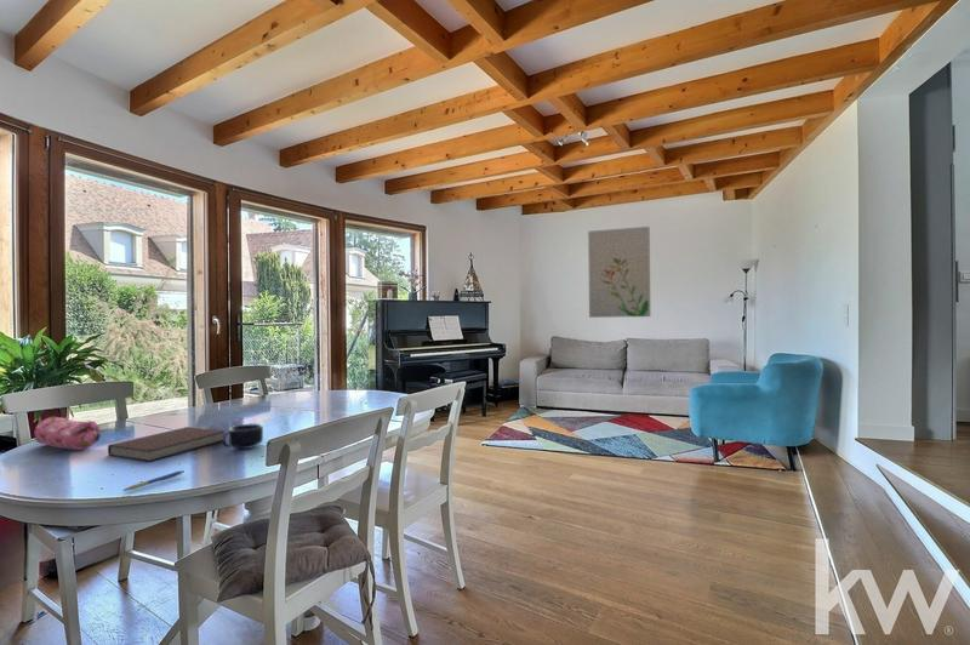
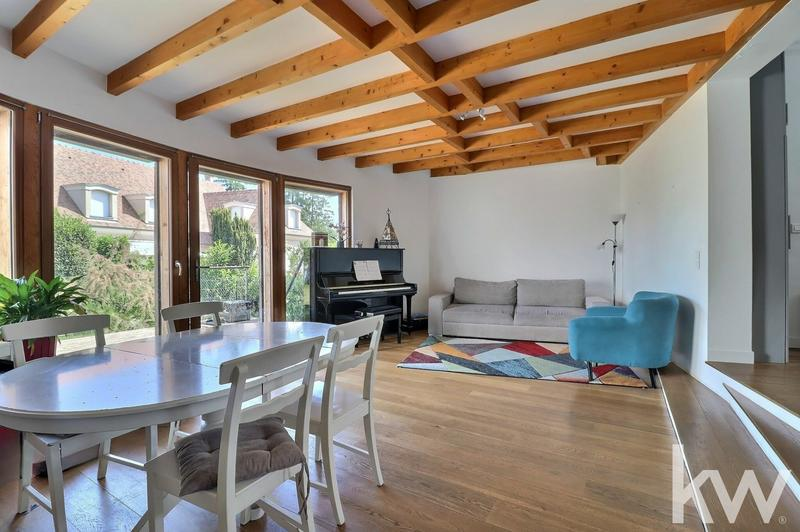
- notebook [107,426,227,462]
- wall art [587,226,651,319]
- mug [222,423,264,450]
- pencil case [34,416,102,451]
- pen [121,469,186,492]
